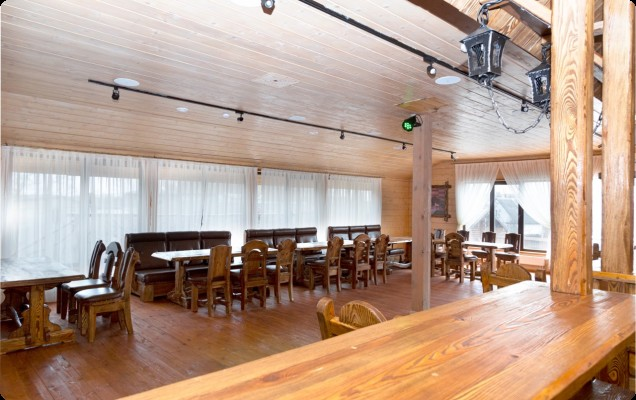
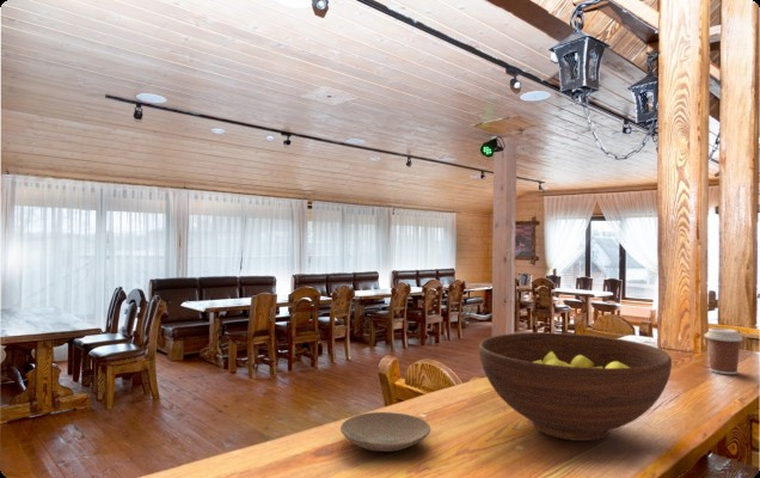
+ plate [339,411,431,453]
+ coffee cup [704,326,744,375]
+ fruit bowl [478,331,673,442]
